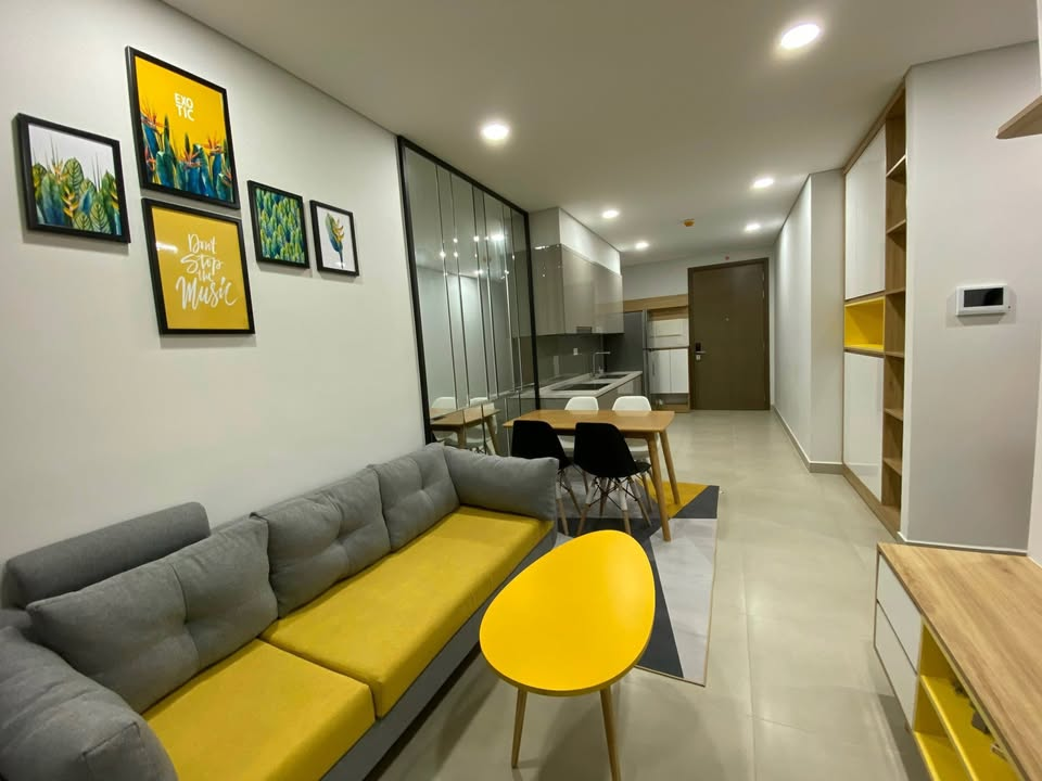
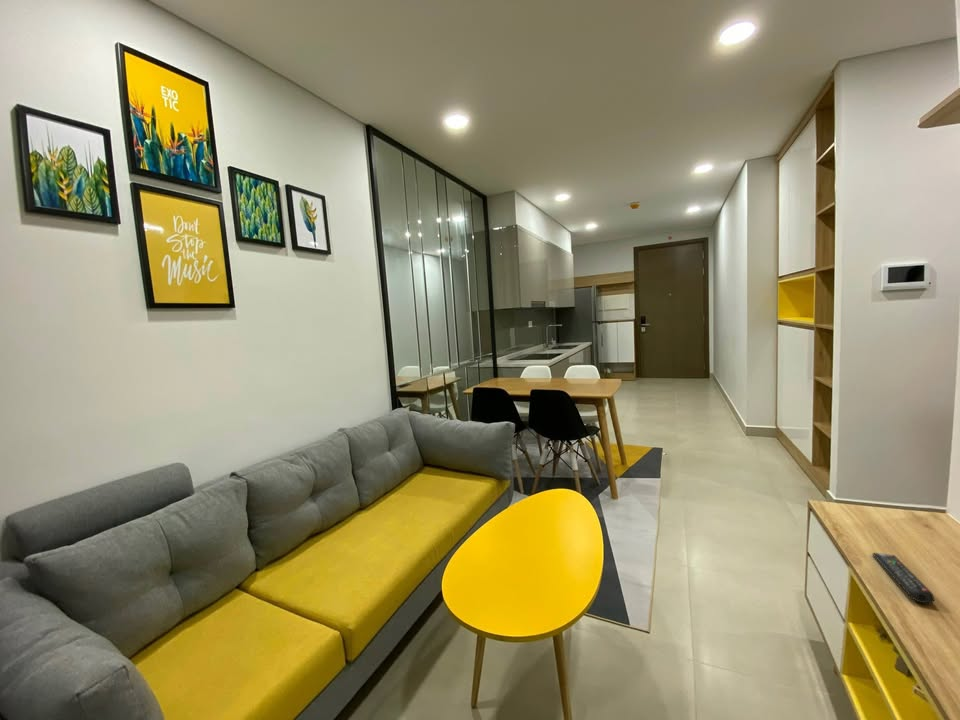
+ remote control [871,552,936,605]
